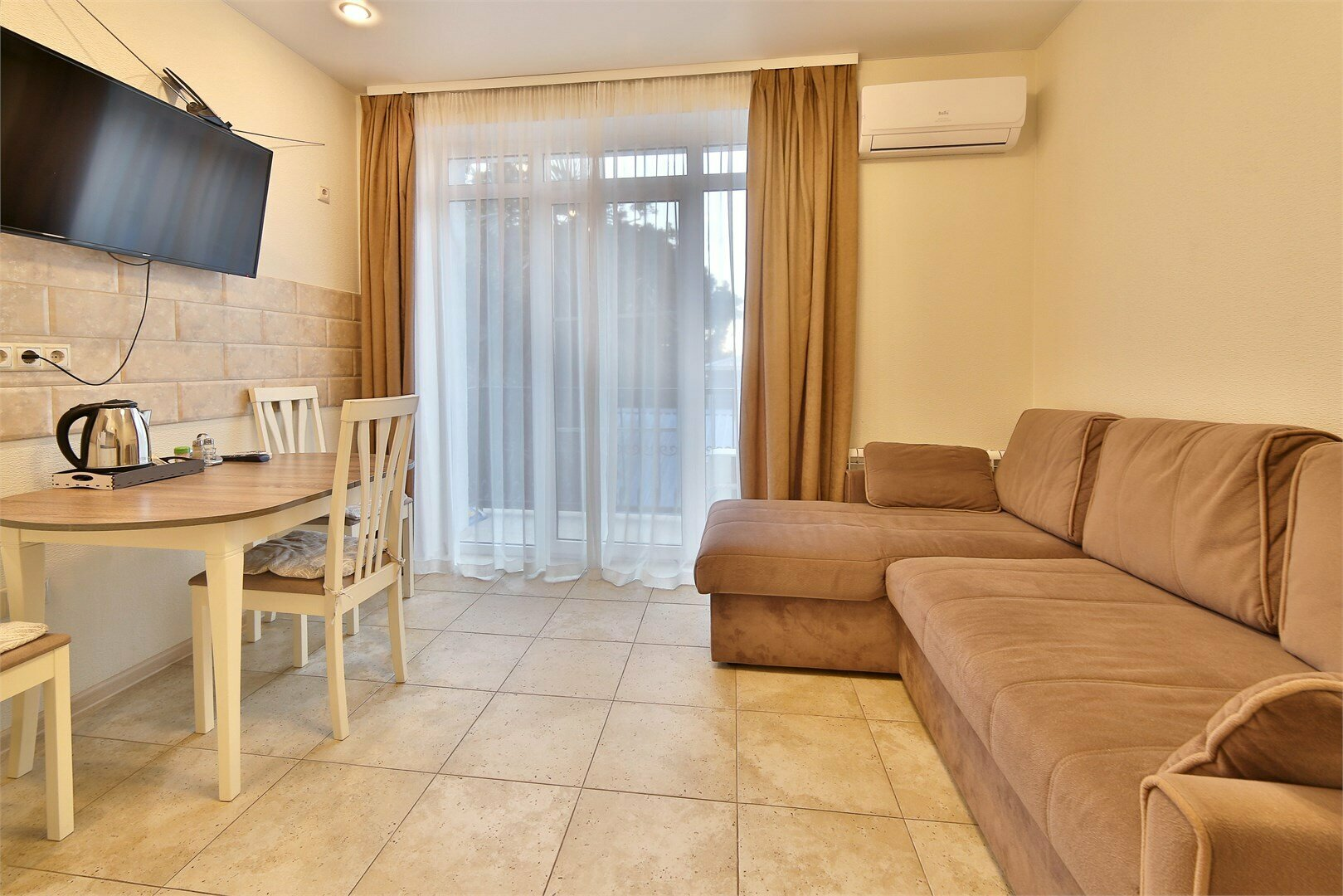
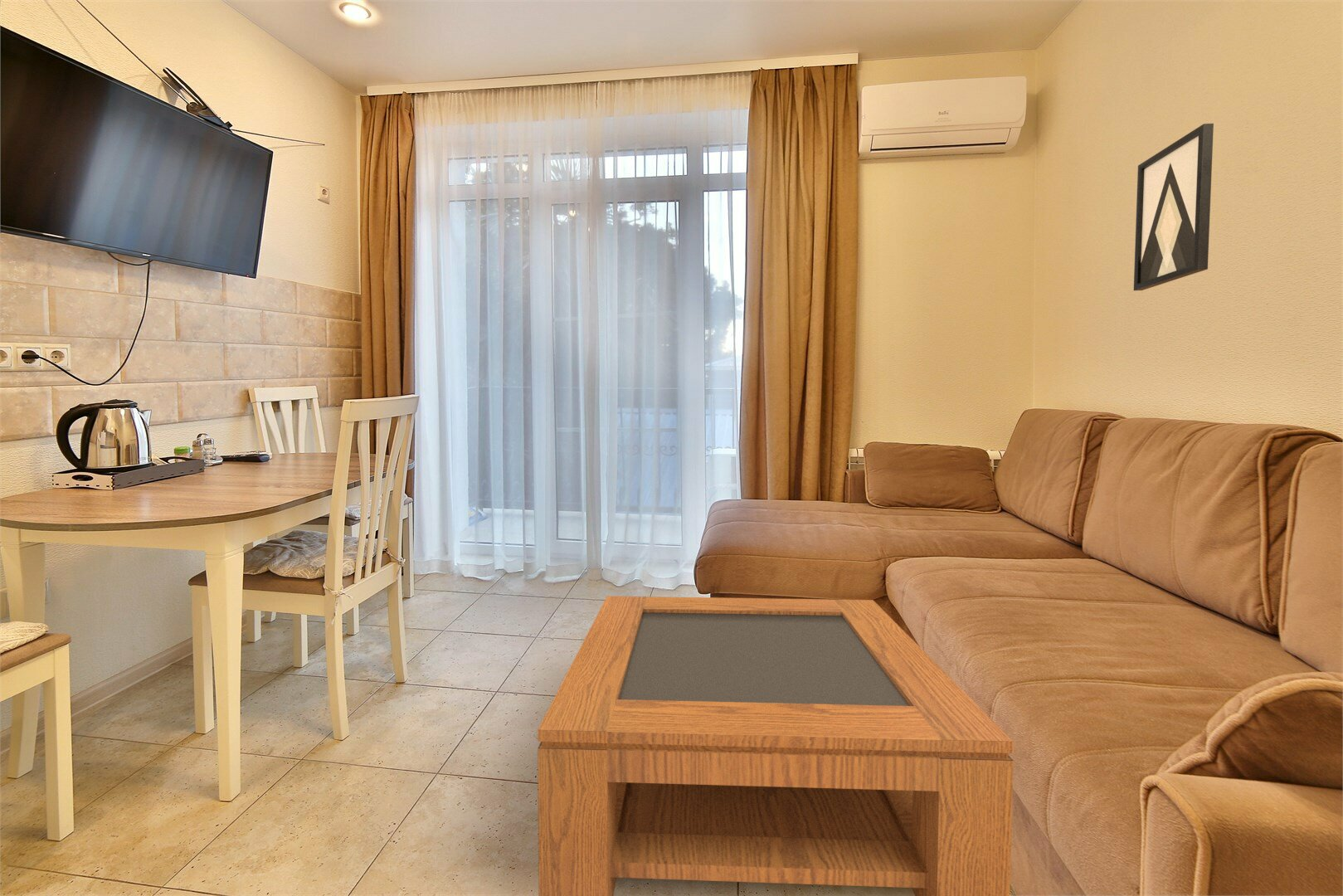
+ wall art [1133,123,1214,291]
+ coffee table [537,595,1015,896]
